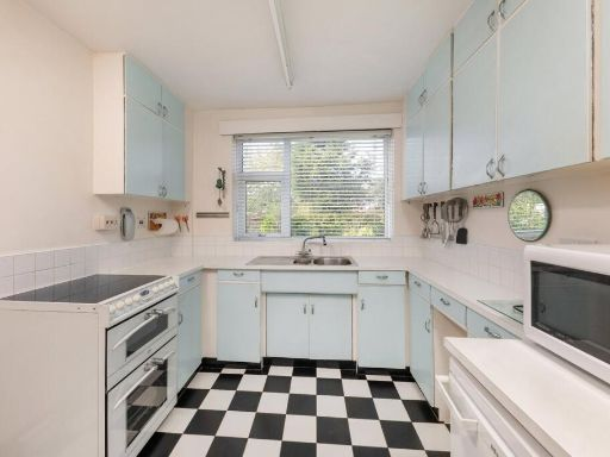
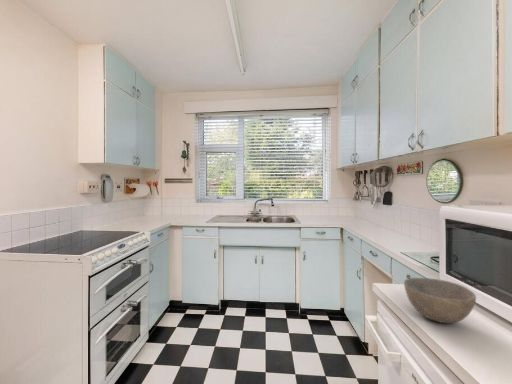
+ bowl [403,277,477,324]
